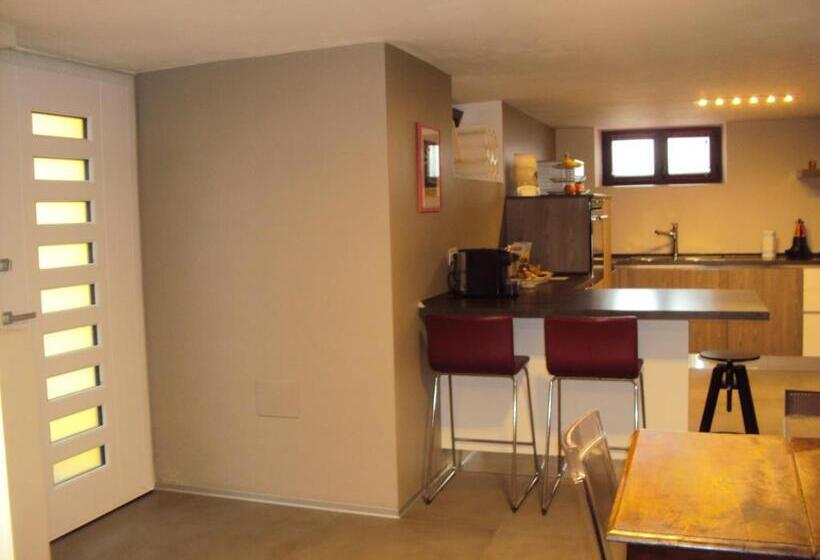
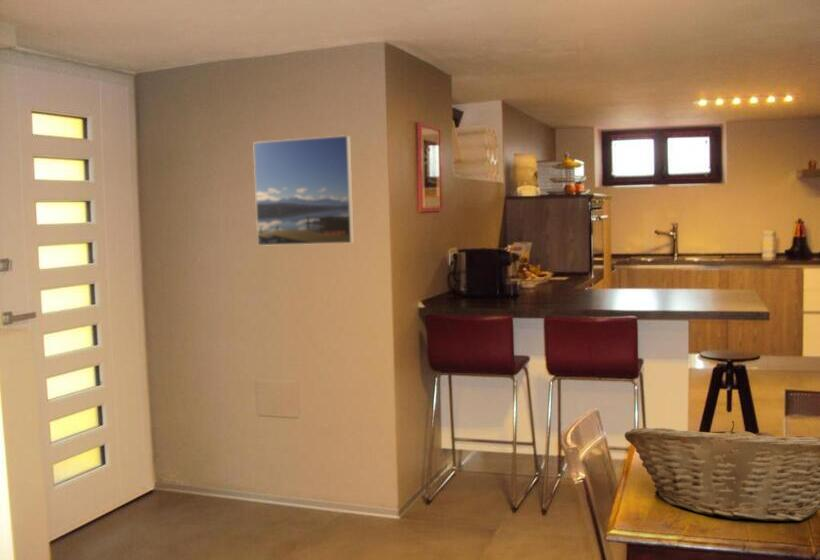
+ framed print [252,134,355,247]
+ fruit basket [624,420,820,522]
